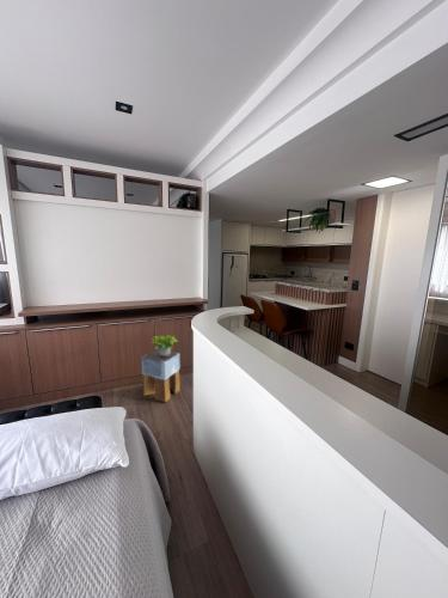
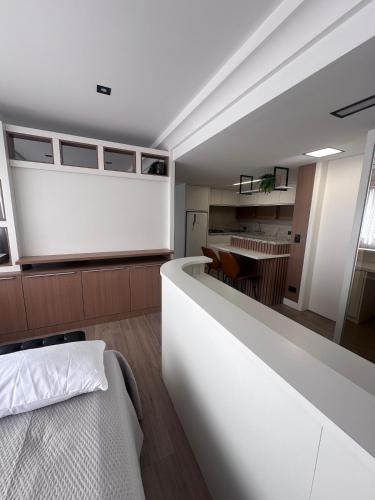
- stool [141,348,182,403]
- potted plant [151,334,179,356]
